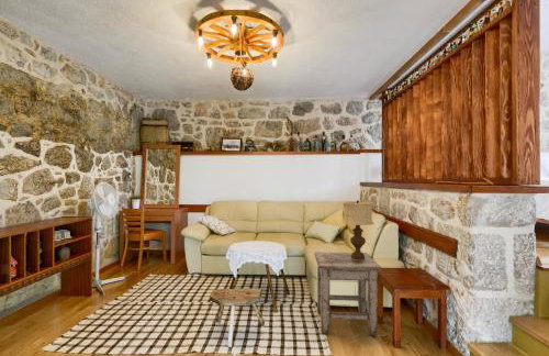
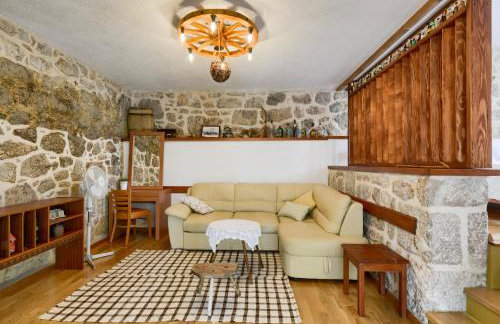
- stool [313,251,382,337]
- table lamp [341,199,376,259]
